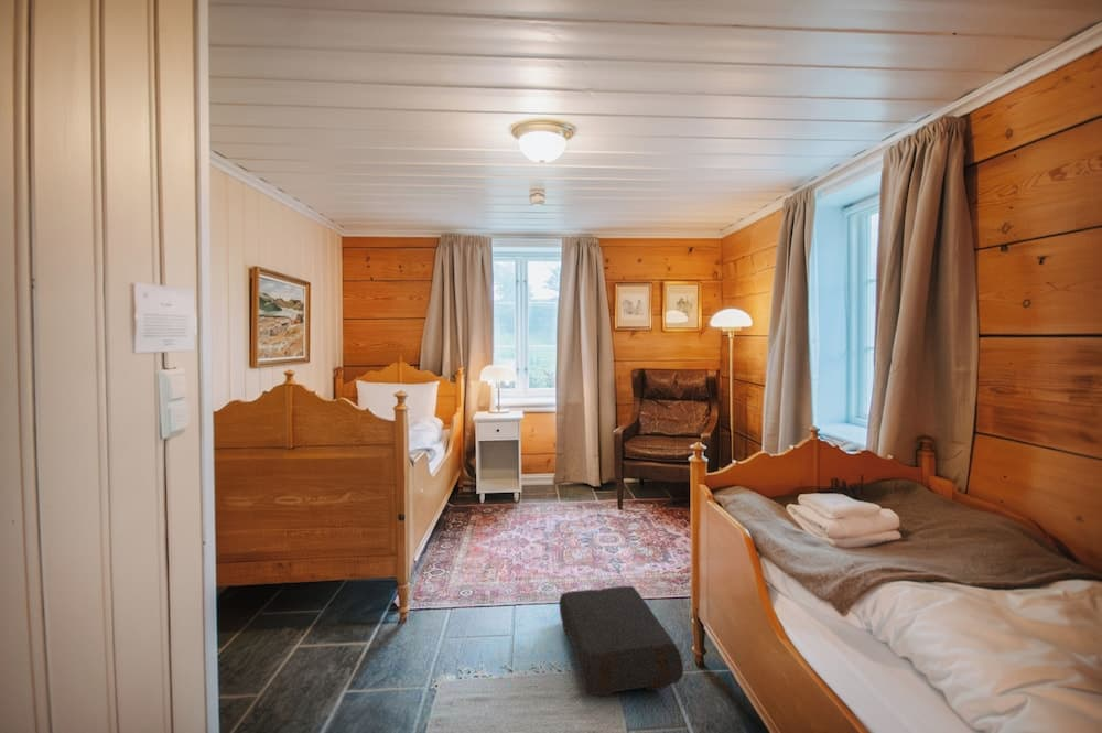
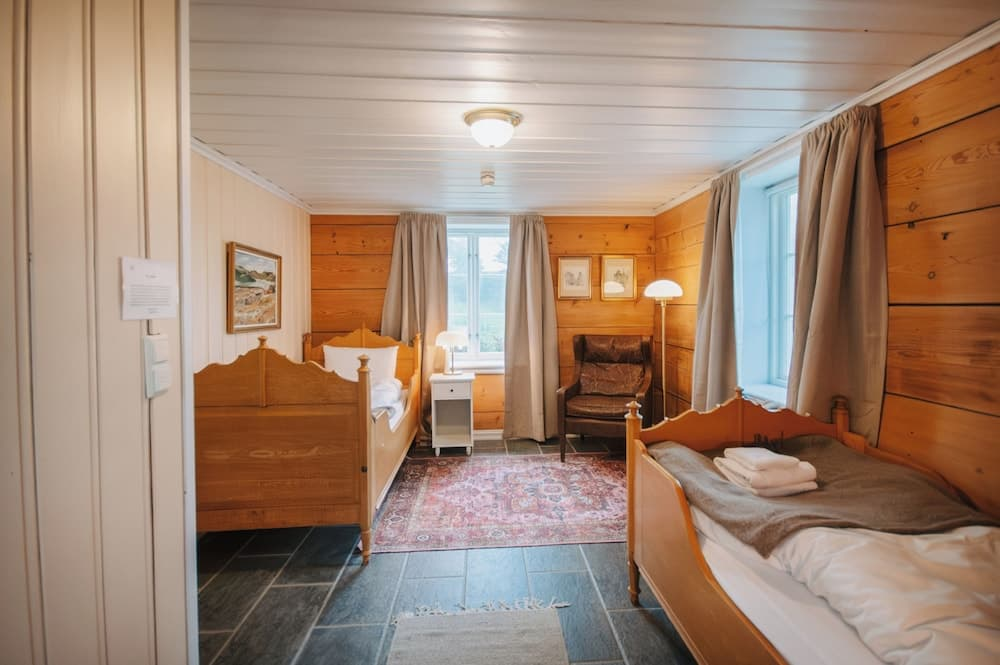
- shoulder bag [558,585,684,698]
